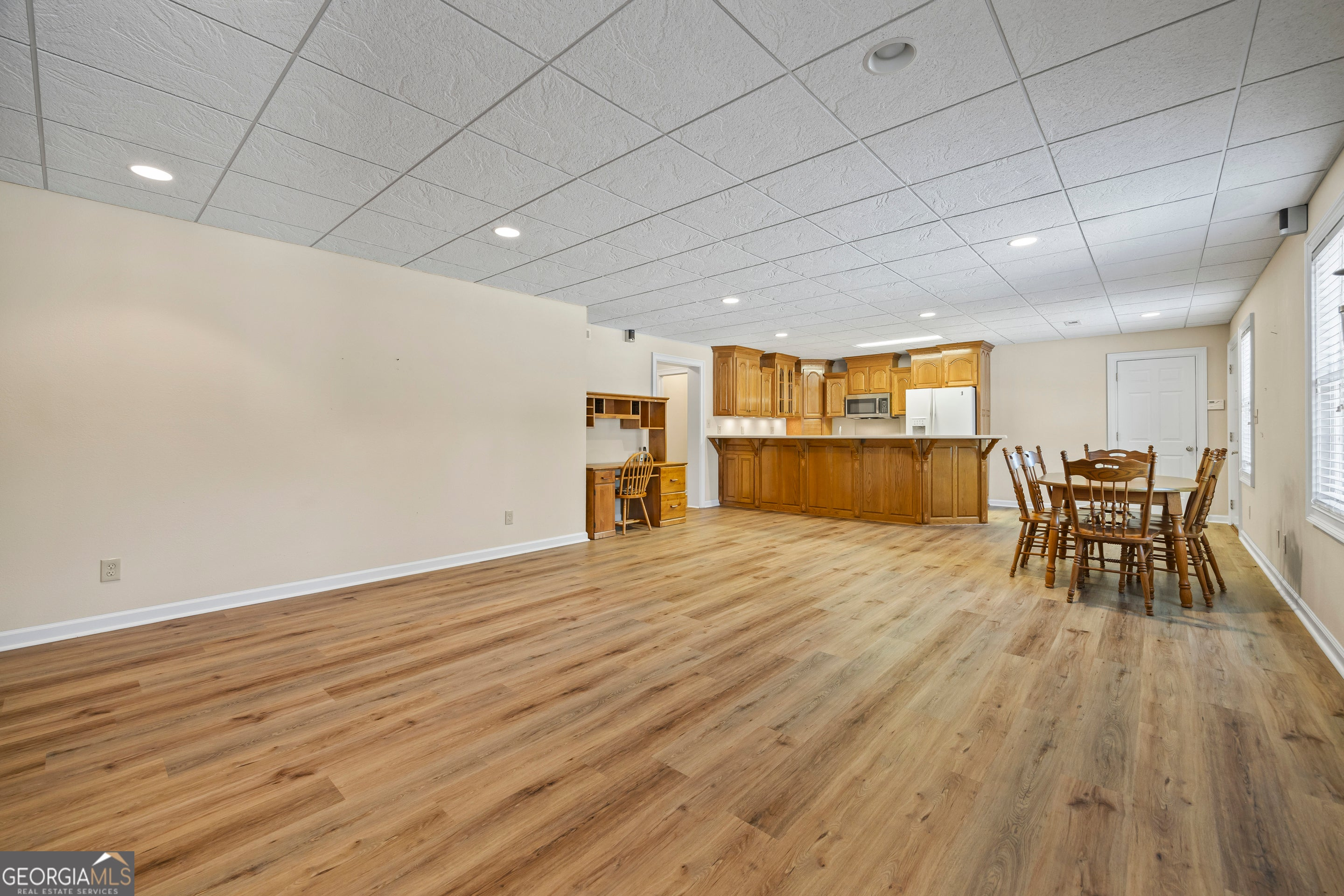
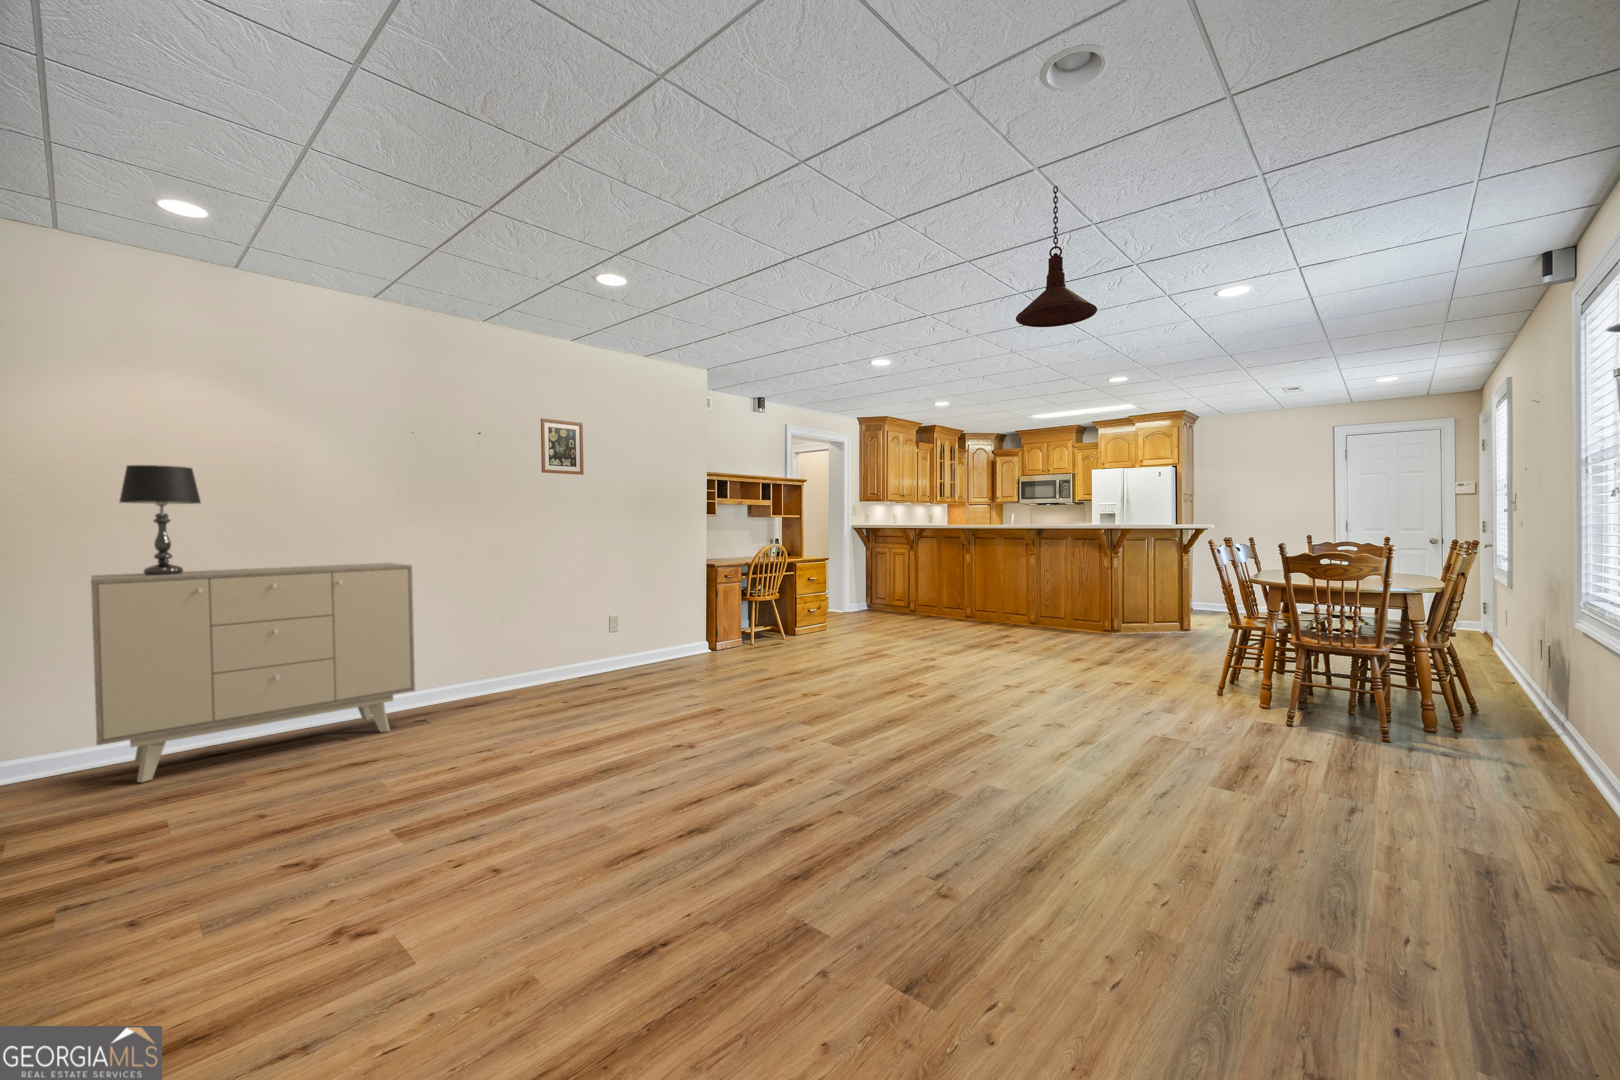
+ pendant light [1015,186,1098,328]
+ sideboard [90,562,416,783]
+ table lamp [118,464,202,575]
+ wall art [540,418,583,475]
